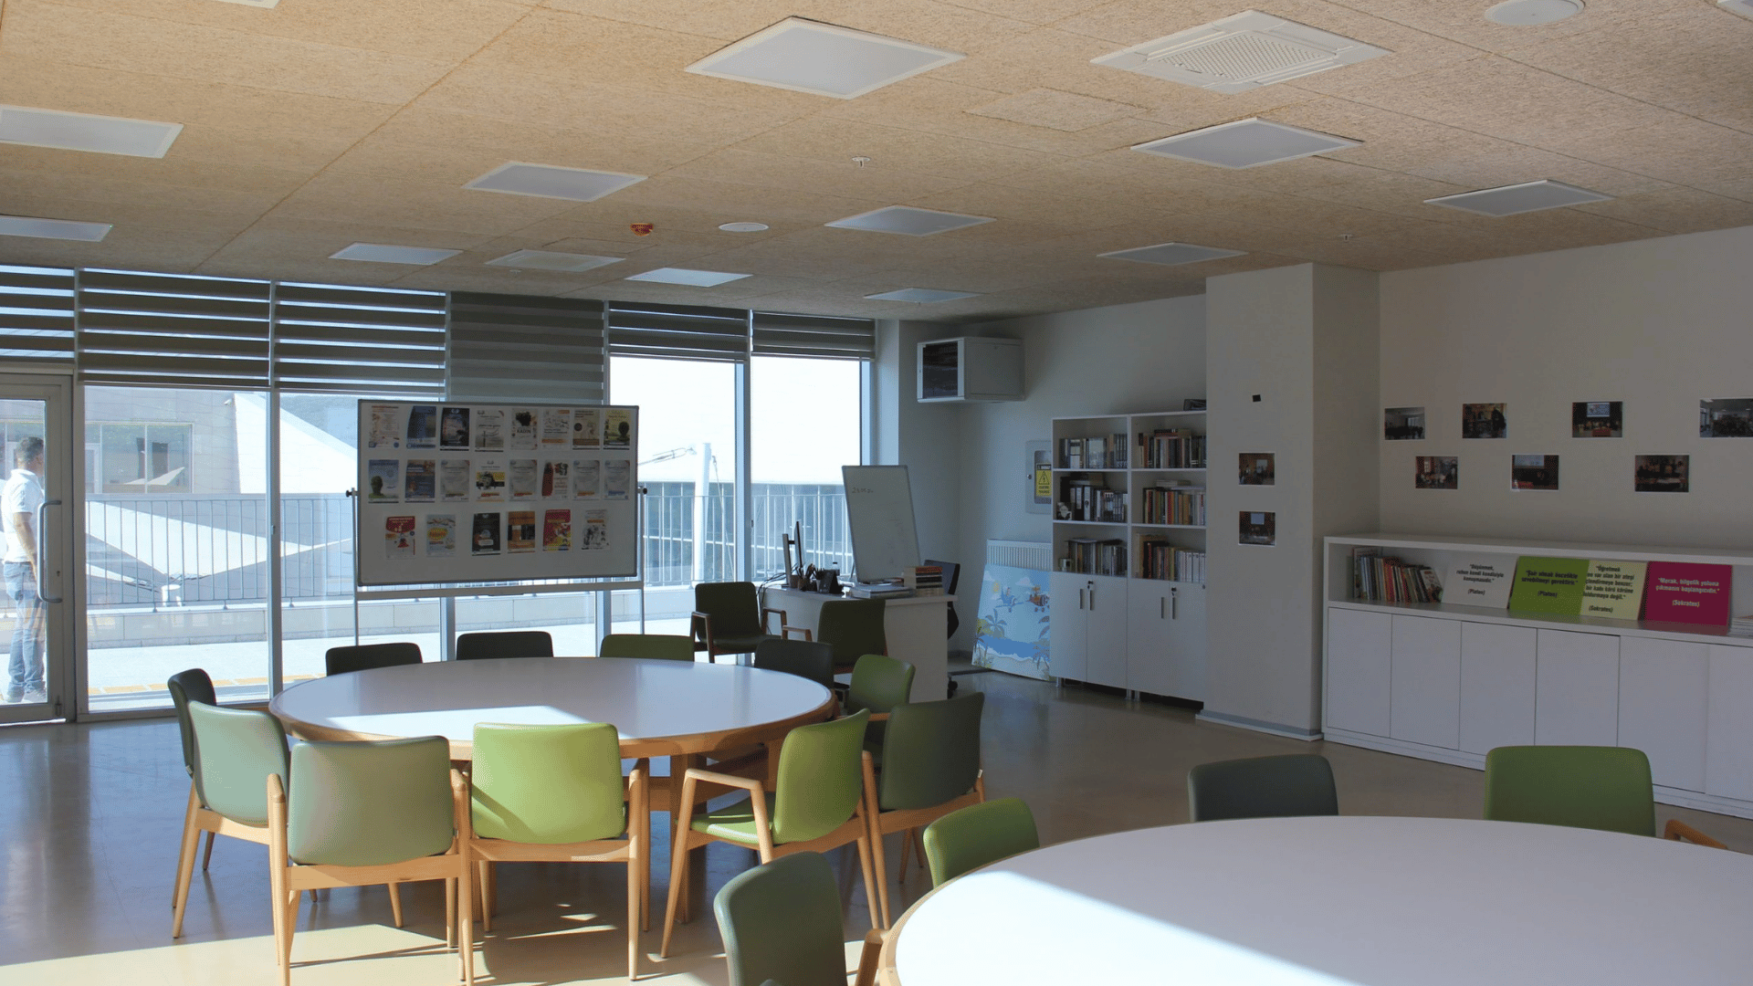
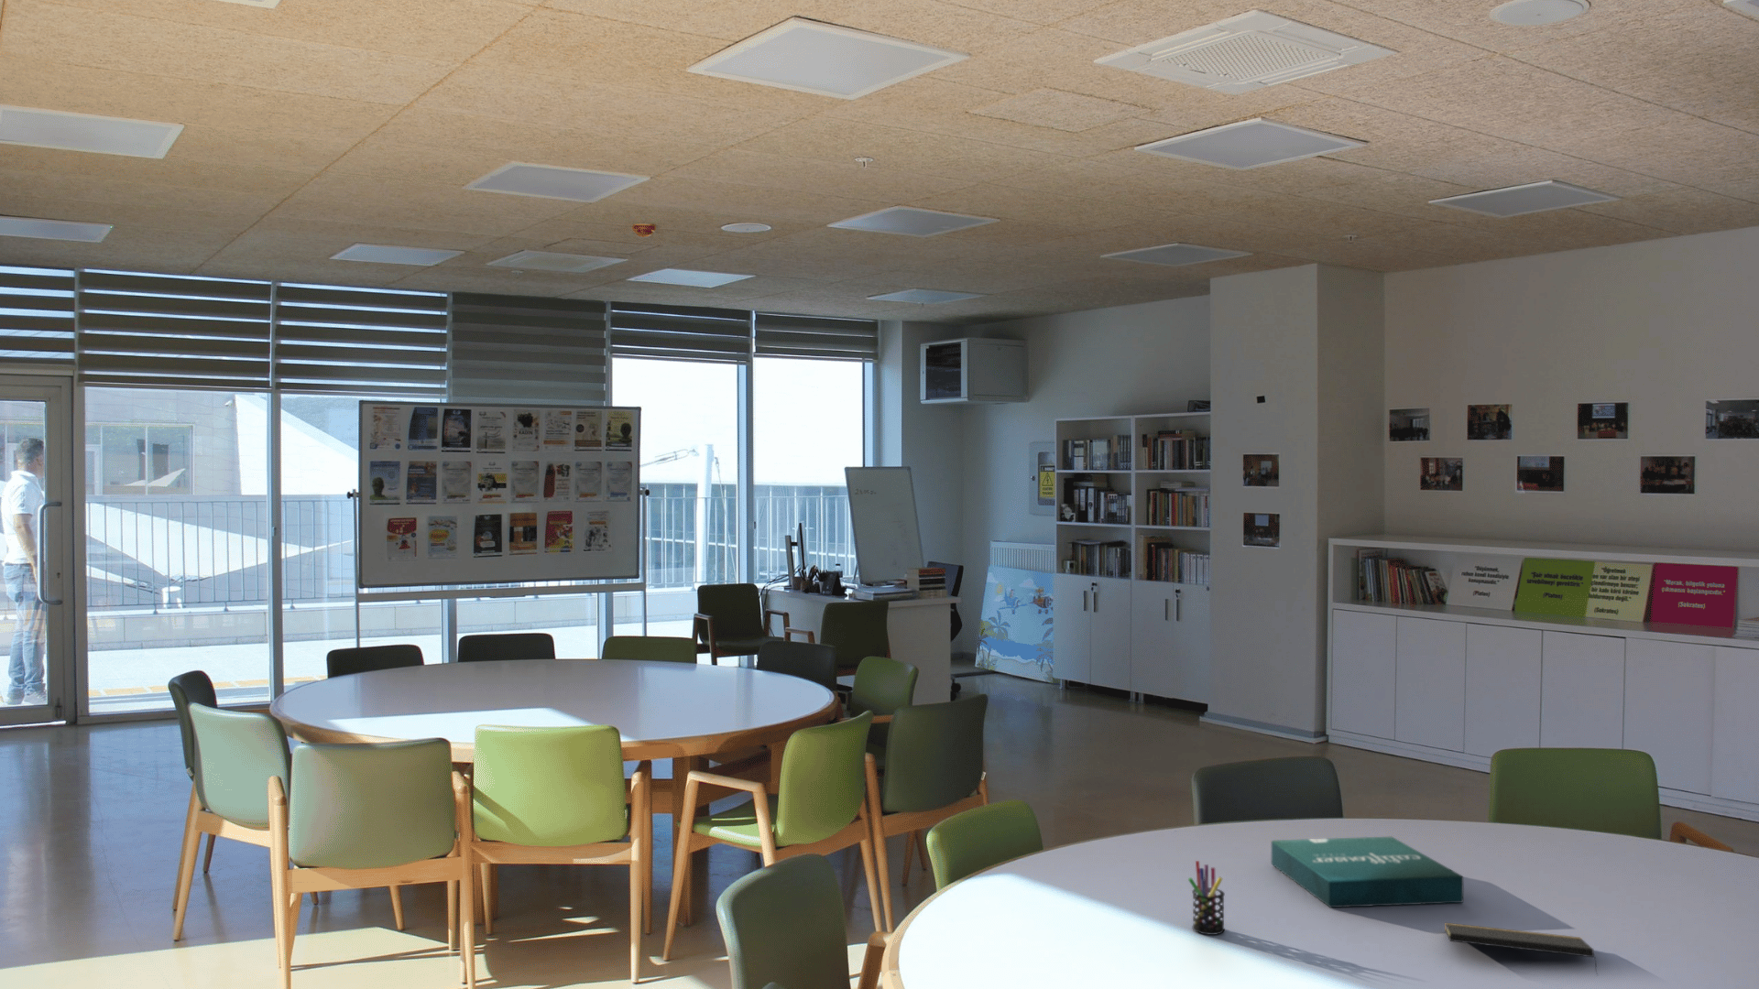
+ pizza box [1271,836,1464,908]
+ pen holder [1188,860,1226,936]
+ notepad [1445,923,1598,976]
